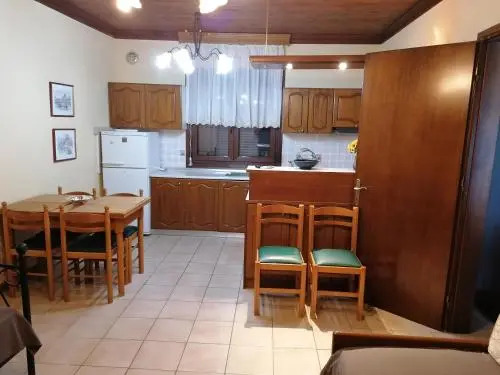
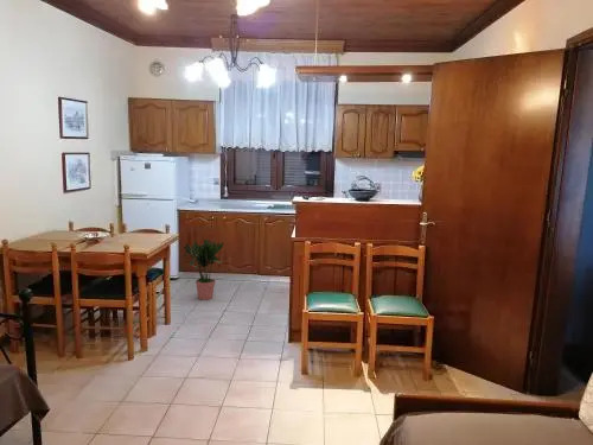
+ potted plant [183,237,225,301]
